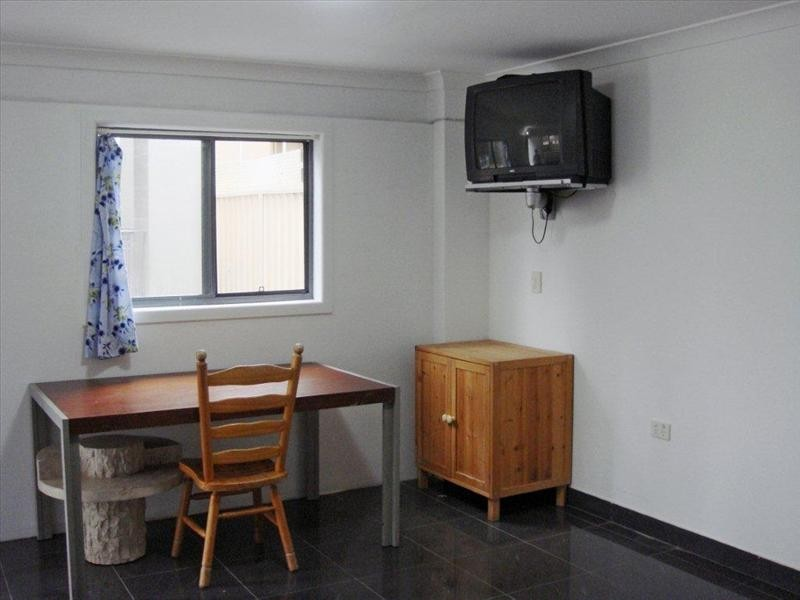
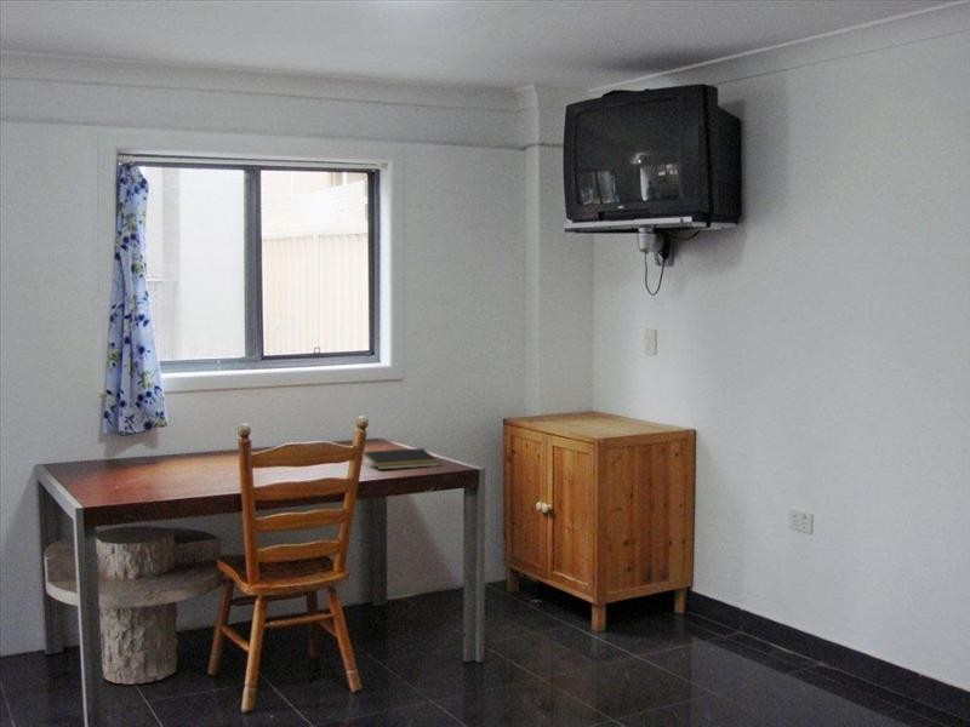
+ notepad [361,447,441,471]
